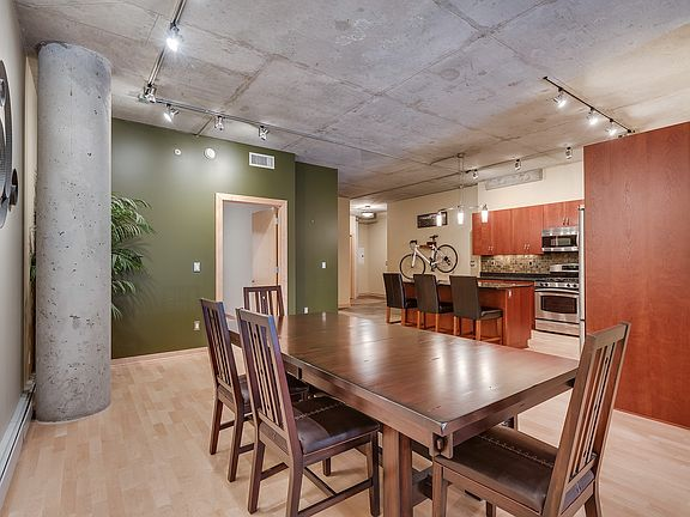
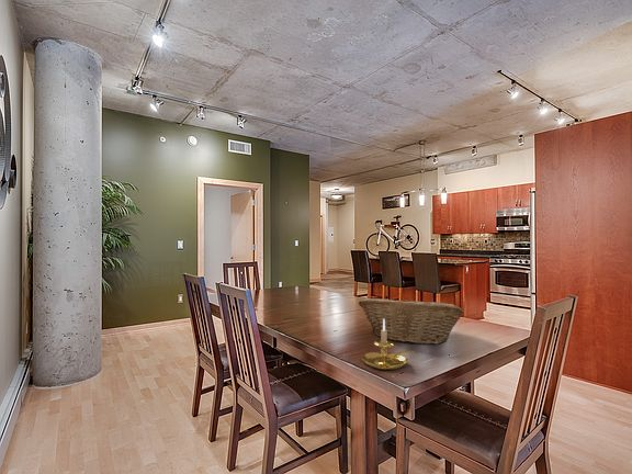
+ fruit basket [358,297,465,346]
+ candle holder [361,319,416,371]
